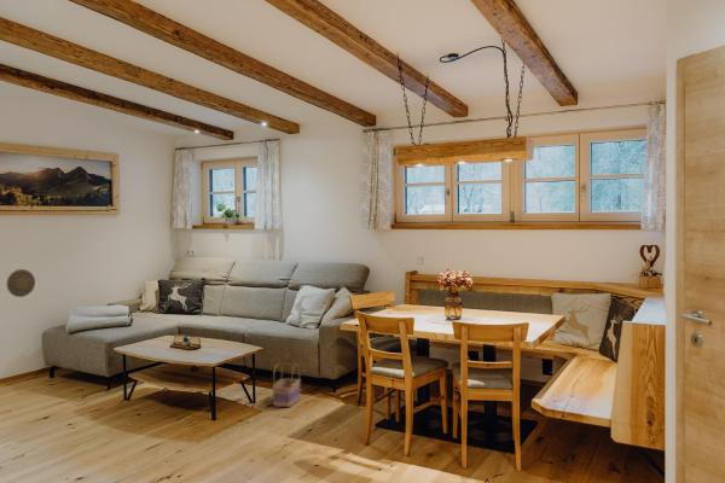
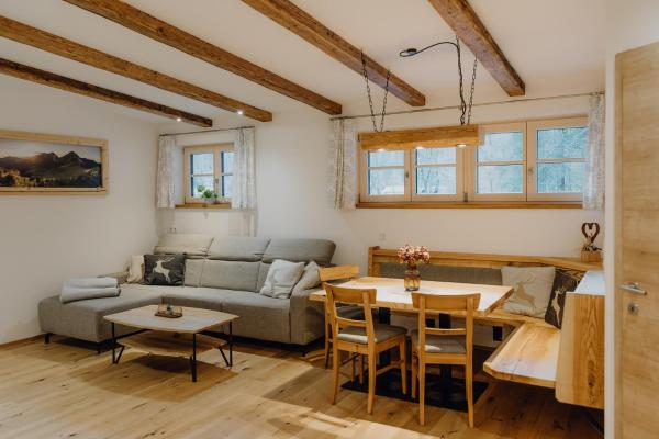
- basket [272,362,302,408]
- decorative plate [6,268,36,298]
